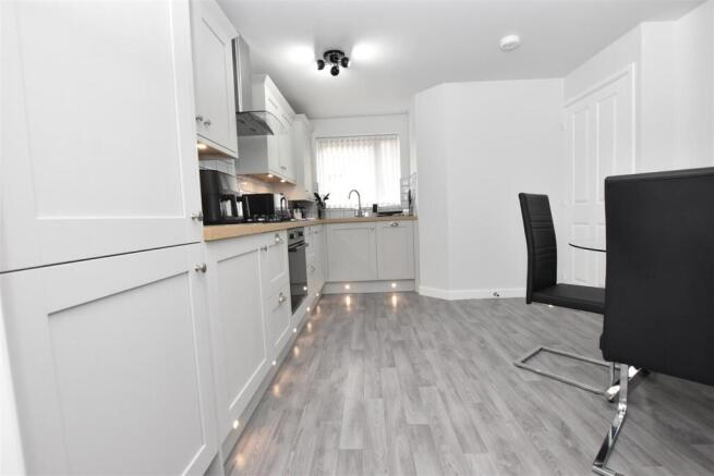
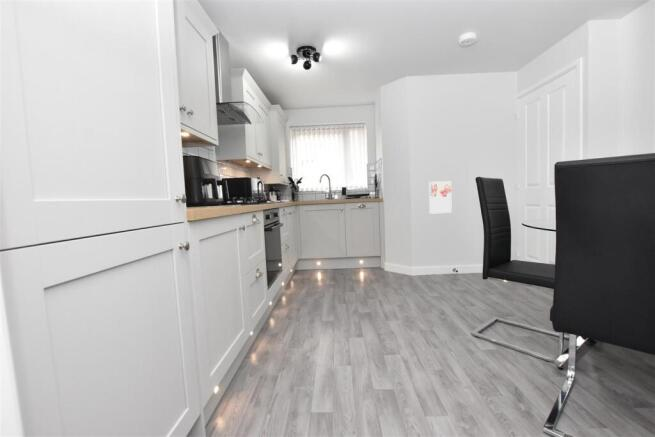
+ wall art [428,180,453,215]
